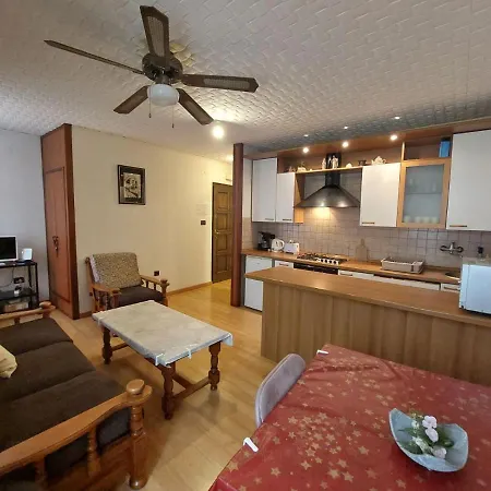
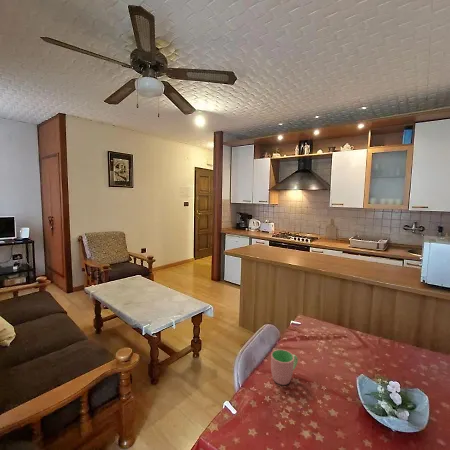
+ cup [270,348,299,386]
